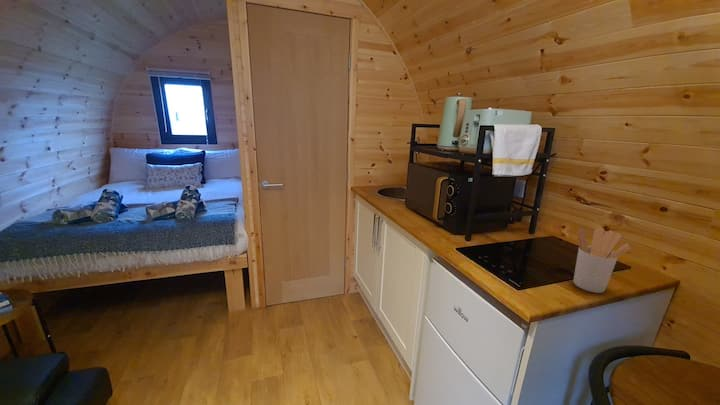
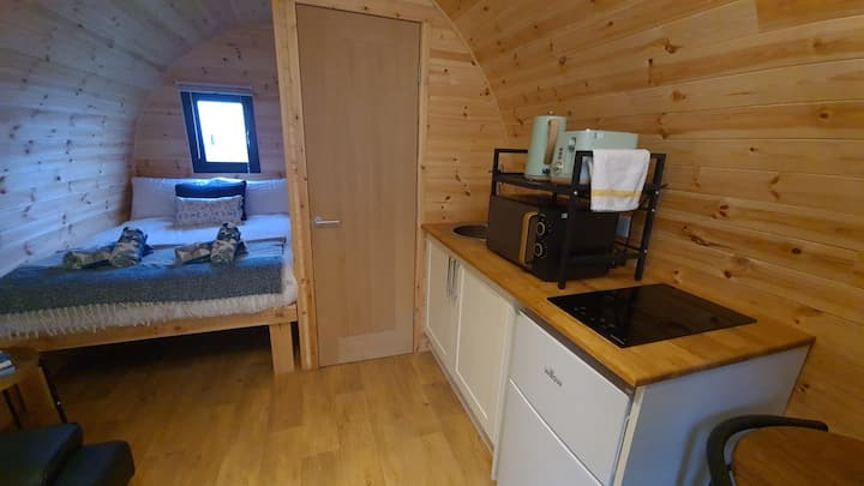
- utensil holder [572,227,631,294]
